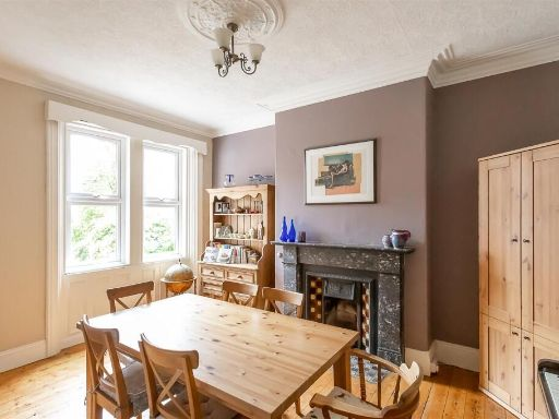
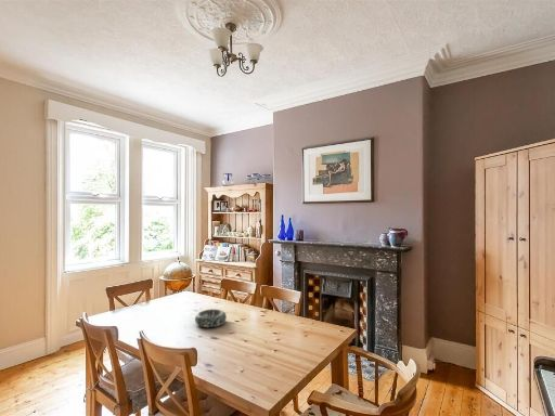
+ decorative bowl [194,308,228,328]
